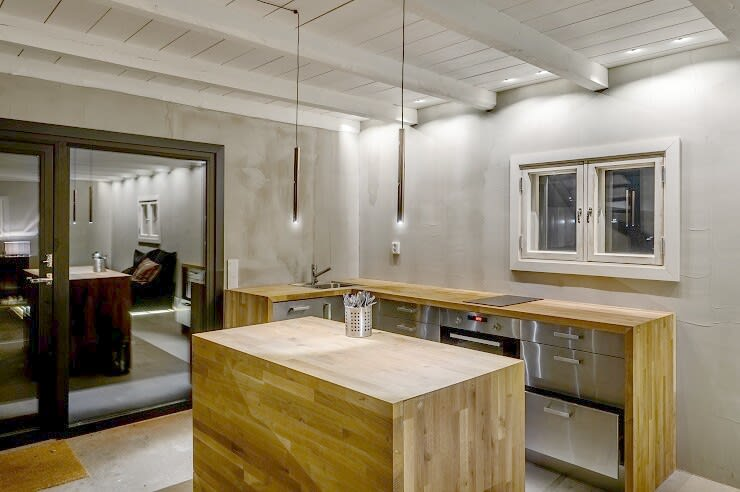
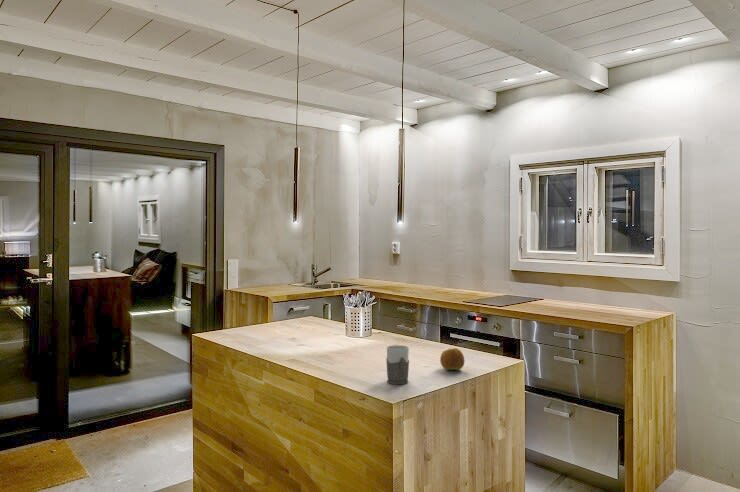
+ apple [439,347,465,371]
+ mug [385,344,410,385]
